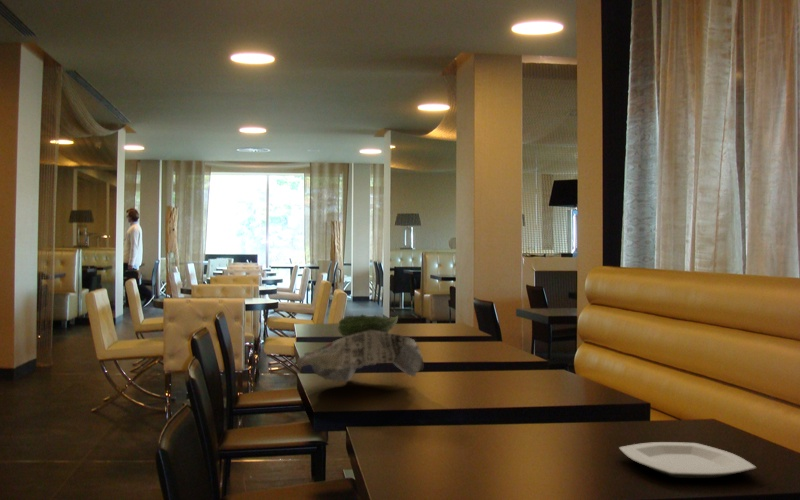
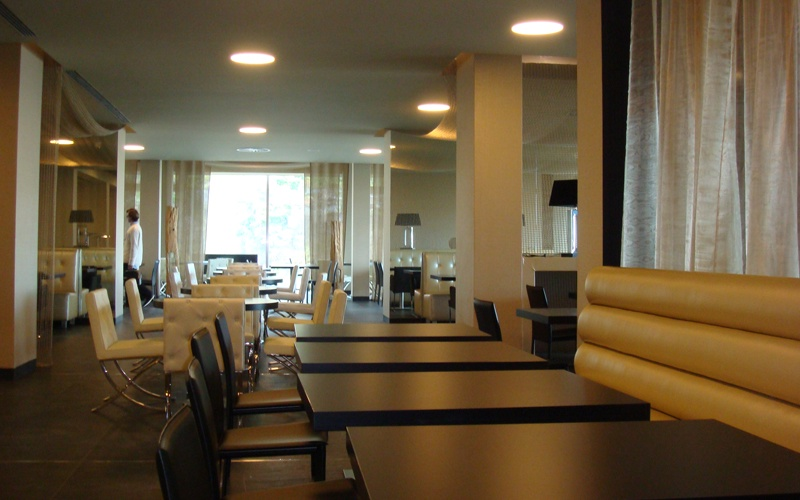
- plate [618,441,757,479]
- newspaper [296,313,425,383]
